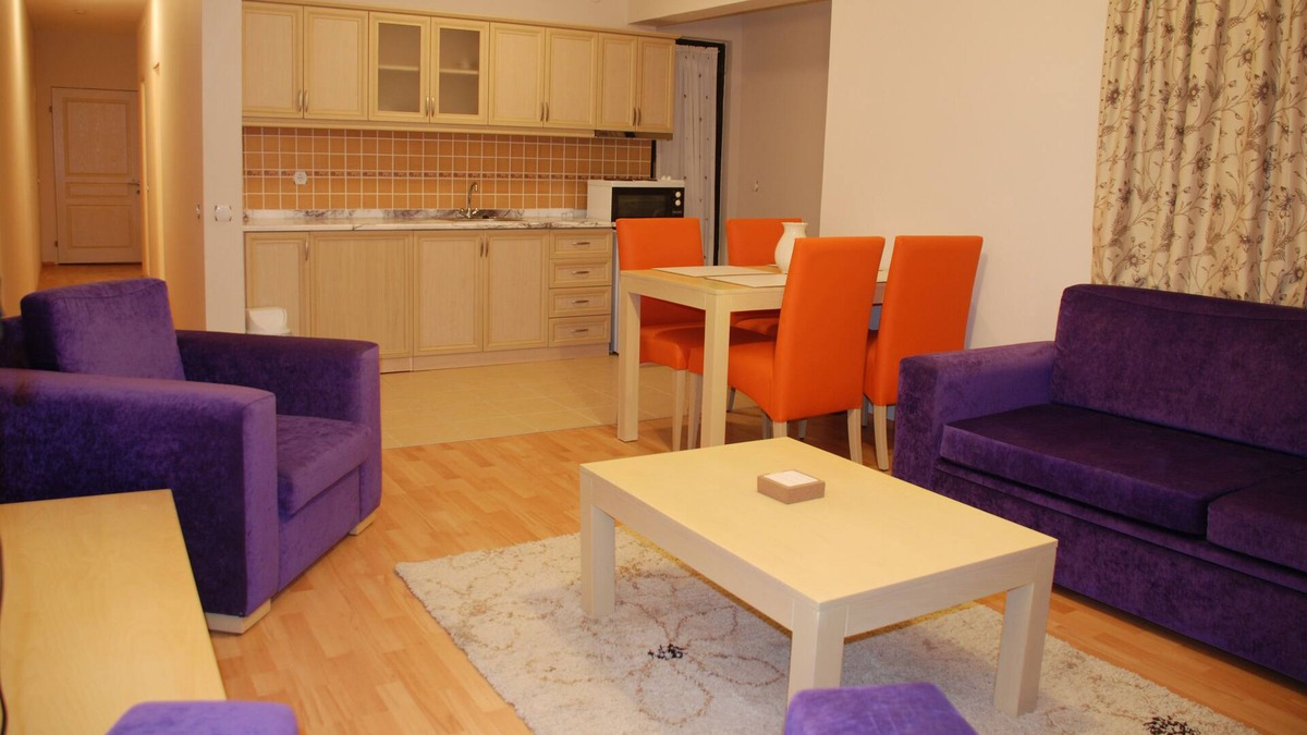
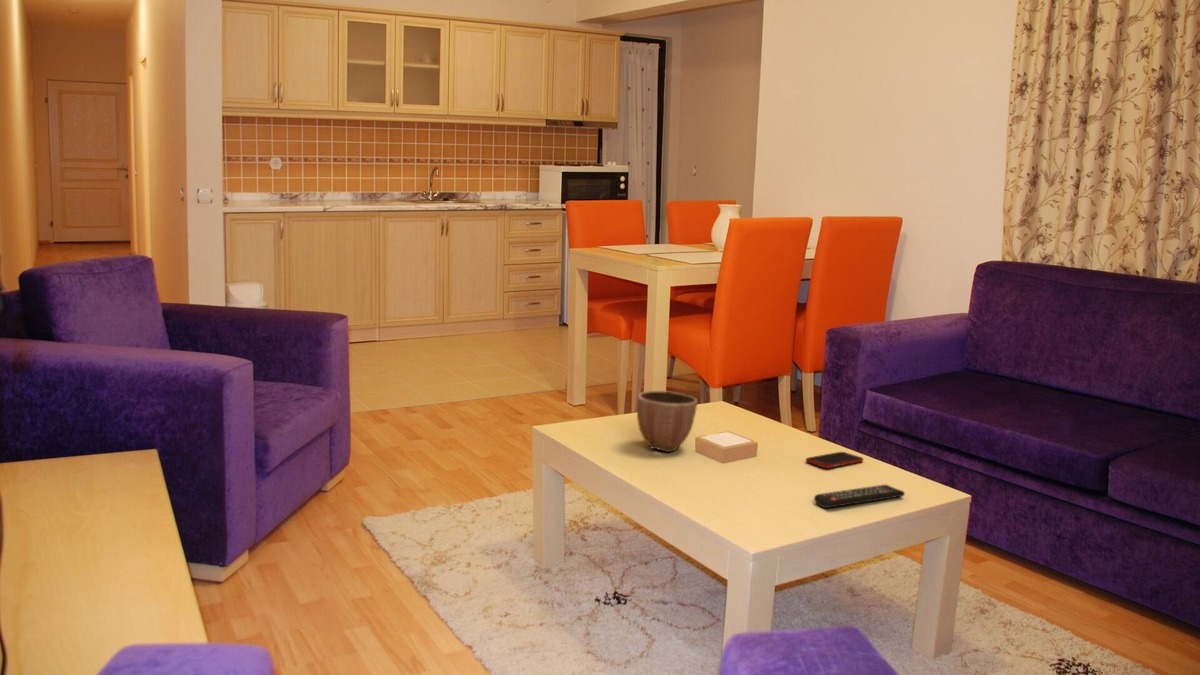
+ cell phone [805,451,864,469]
+ remote control [813,484,906,509]
+ decorative bowl [636,390,698,453]
